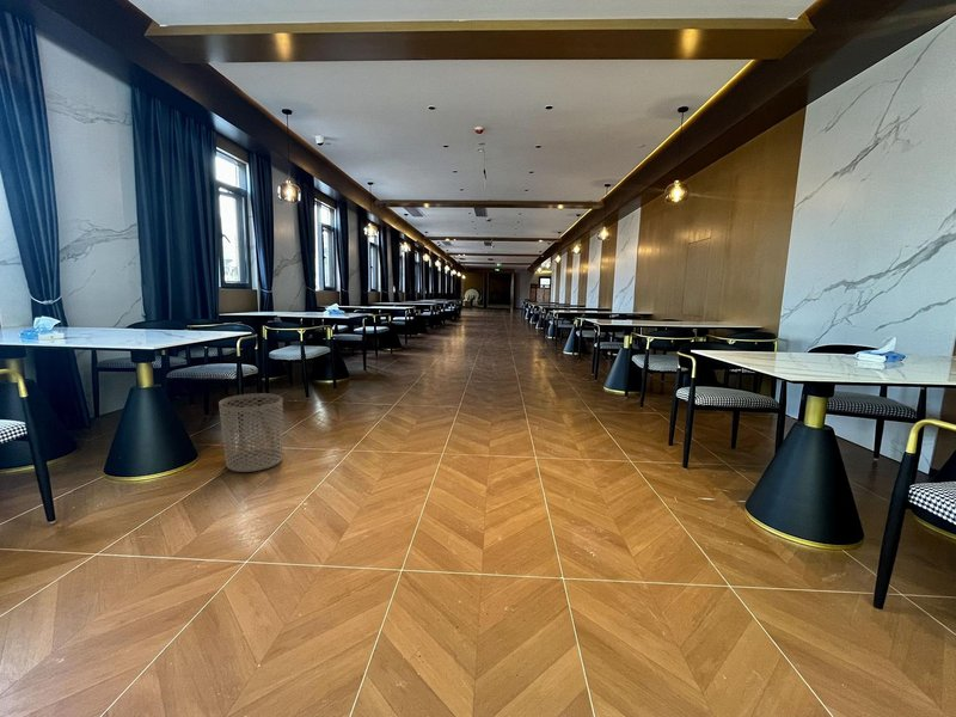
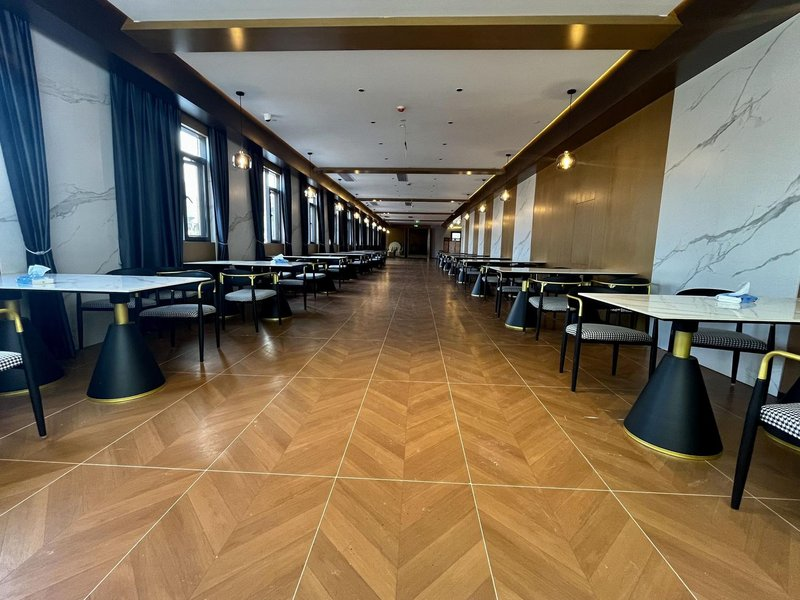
- waste bin [217,392,284,473]
